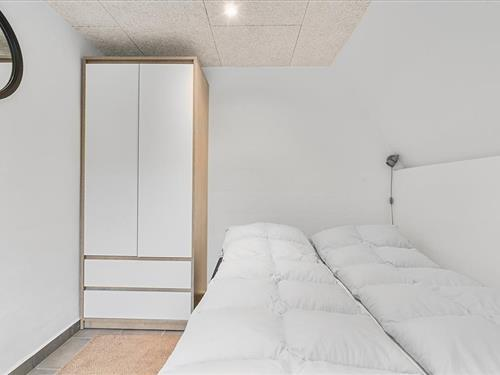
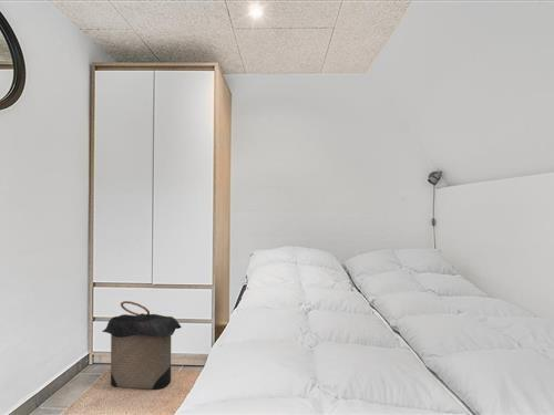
+ laundry hamper [101,300,183,391]
